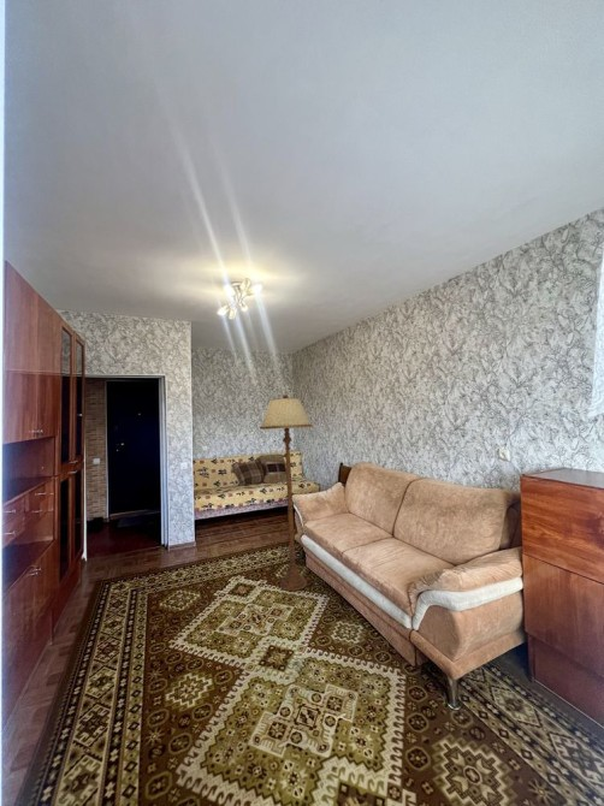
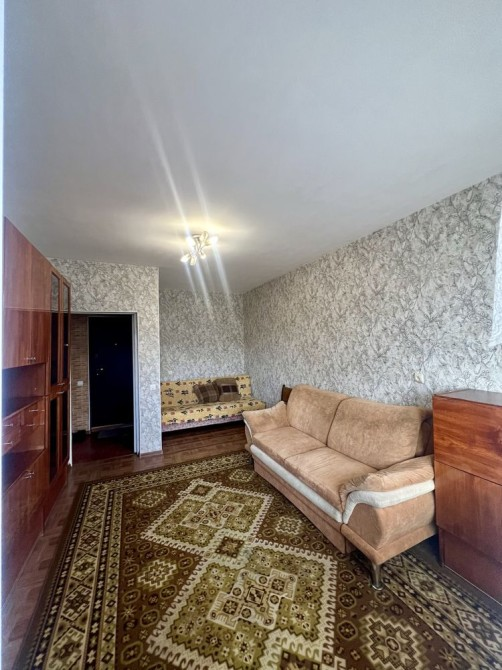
- floor lamp [259,393,314,592]
